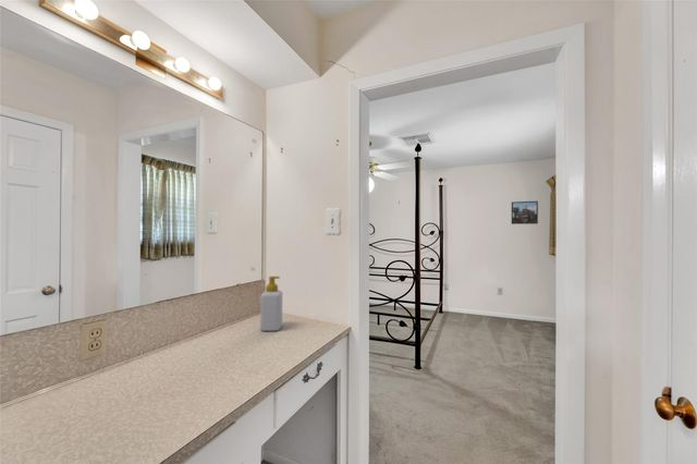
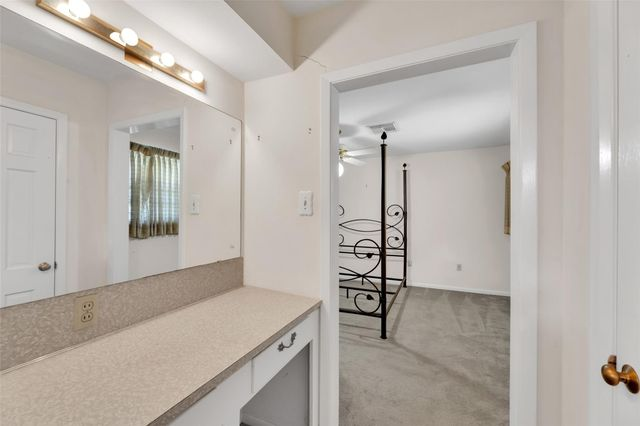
- soap bottle [259,276,283,332]
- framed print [511,200,539,225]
